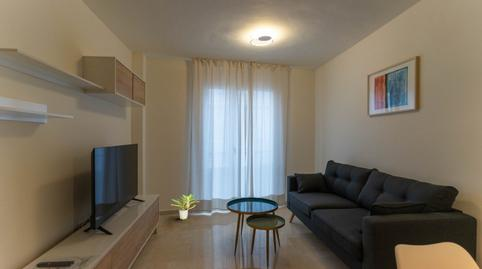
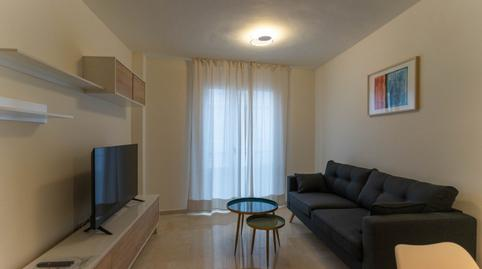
- potted plant [170,193,200,220]
